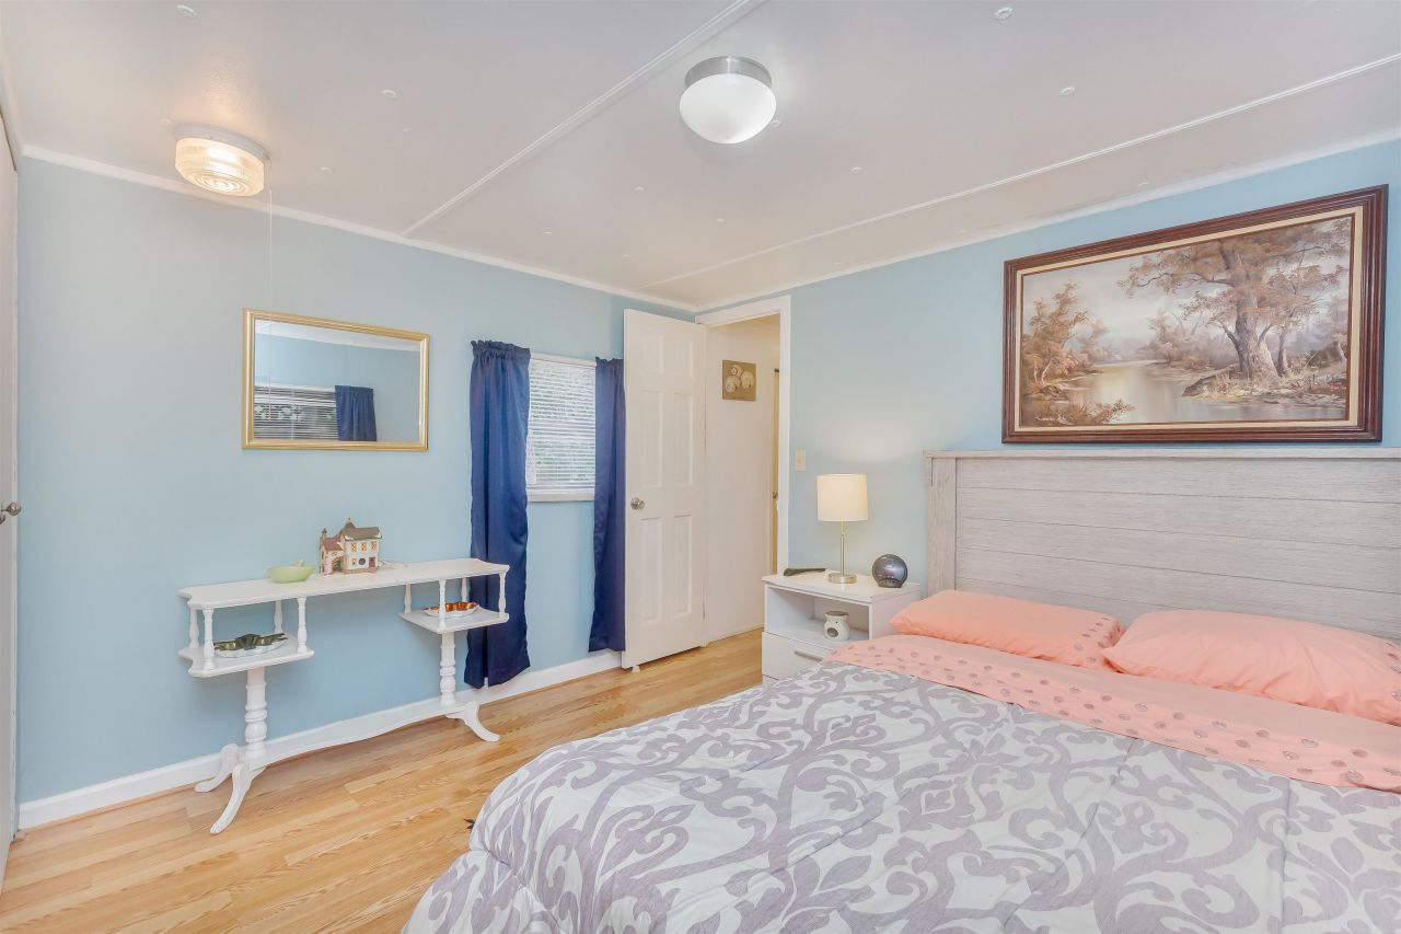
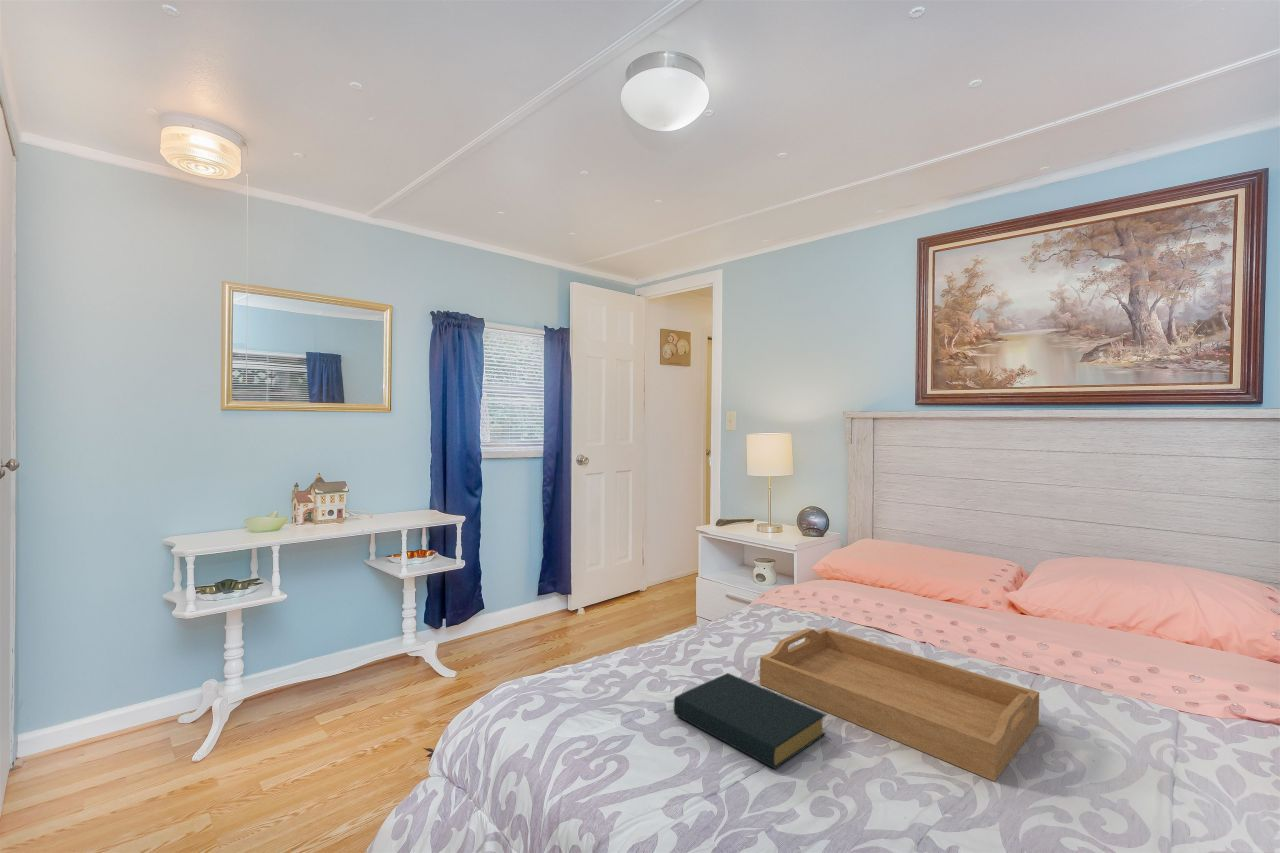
+ hardback book [673,672,827,770]
+ serving tray [759,627,1040,782]
